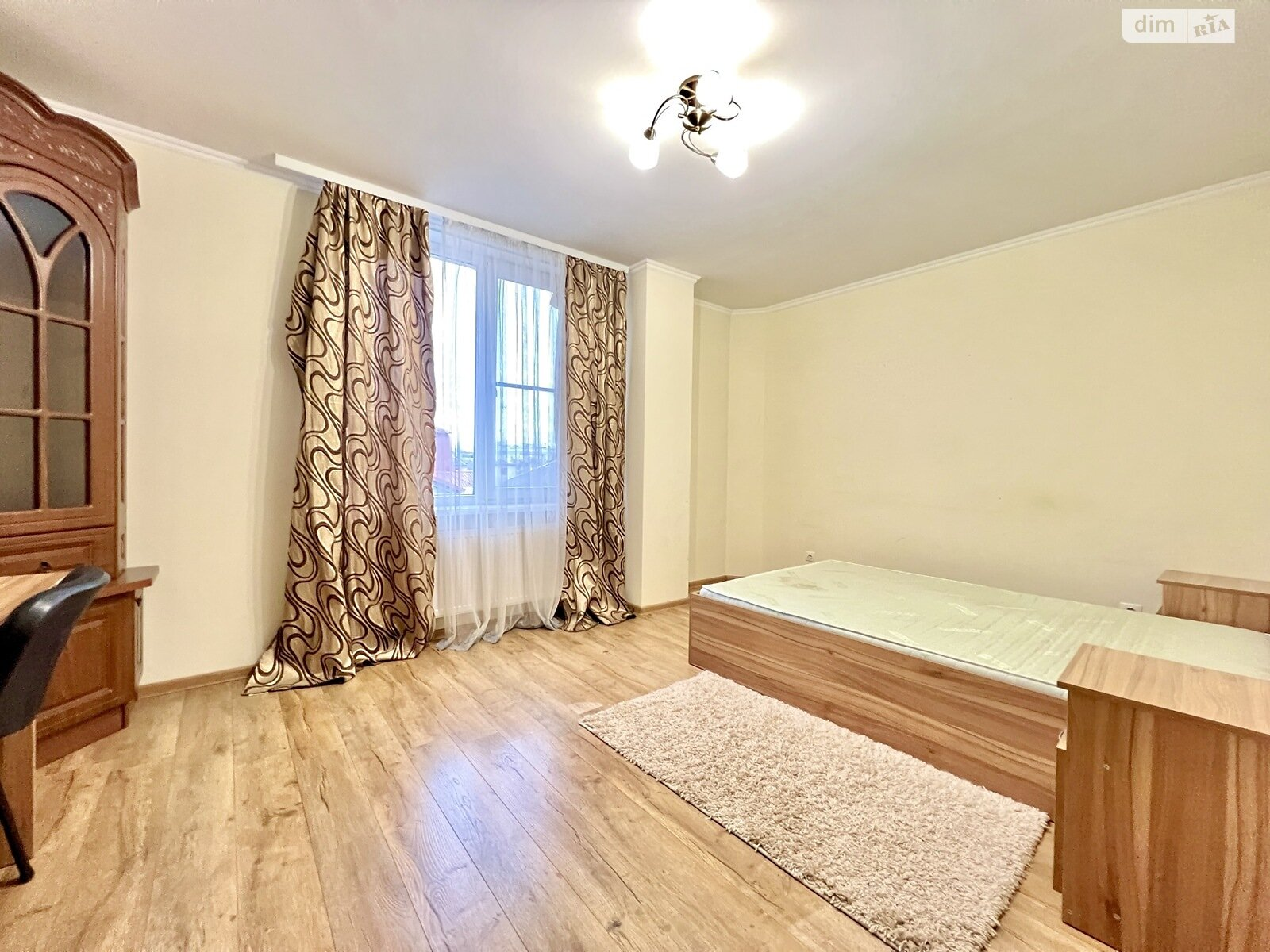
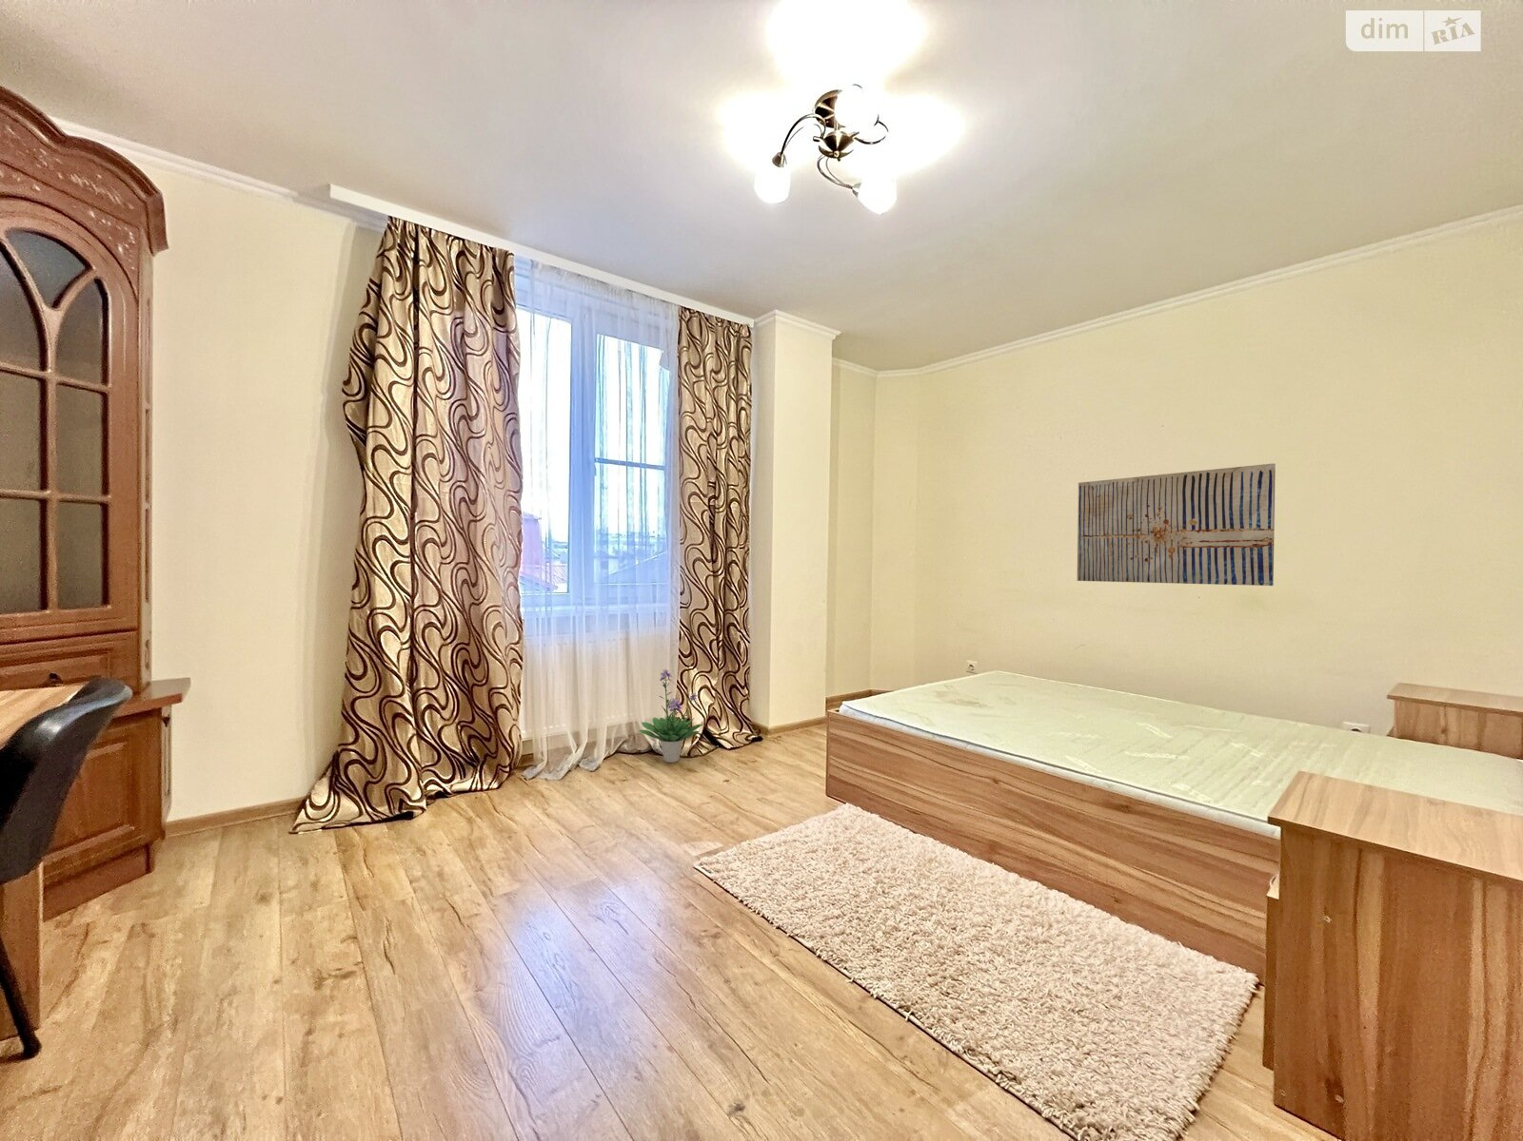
+ wall art [1077,463,1276,586]
+ potted plant [638,669,704,763]
